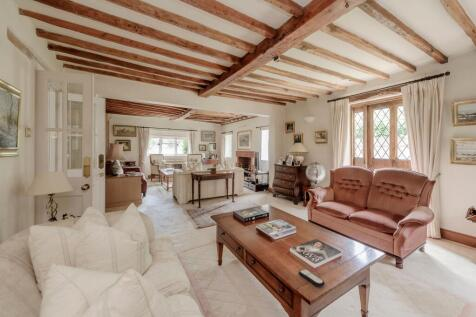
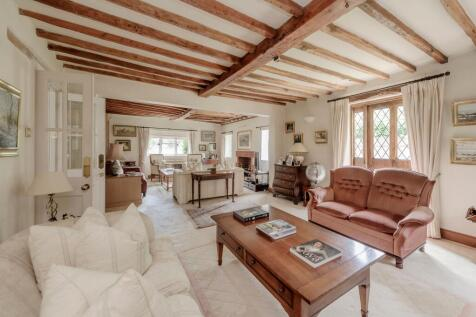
- remote control [298,268,326,288]
